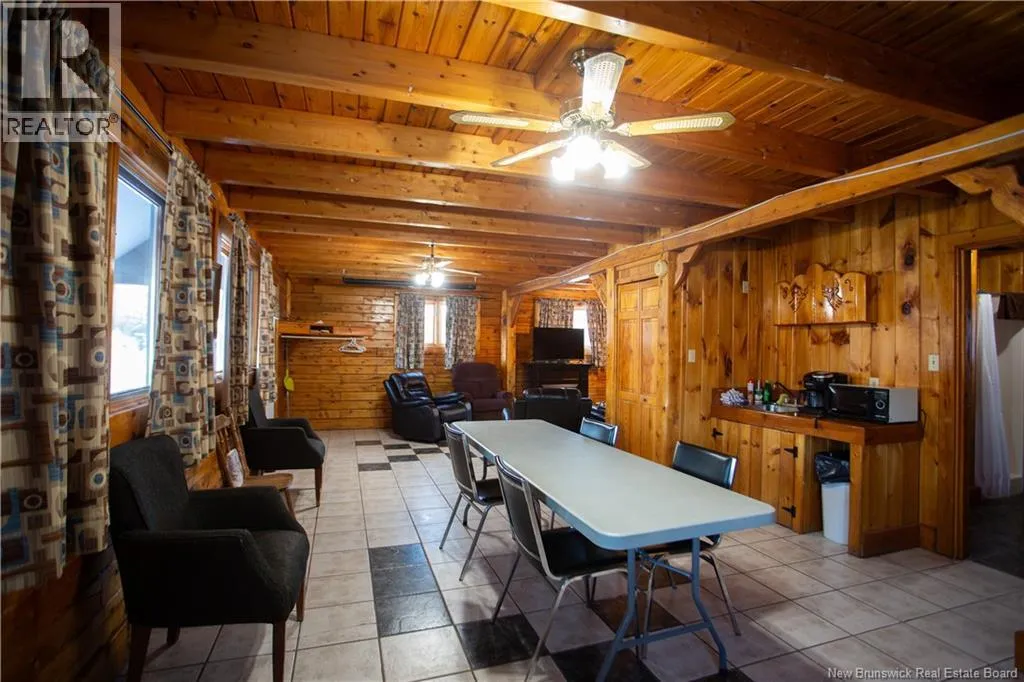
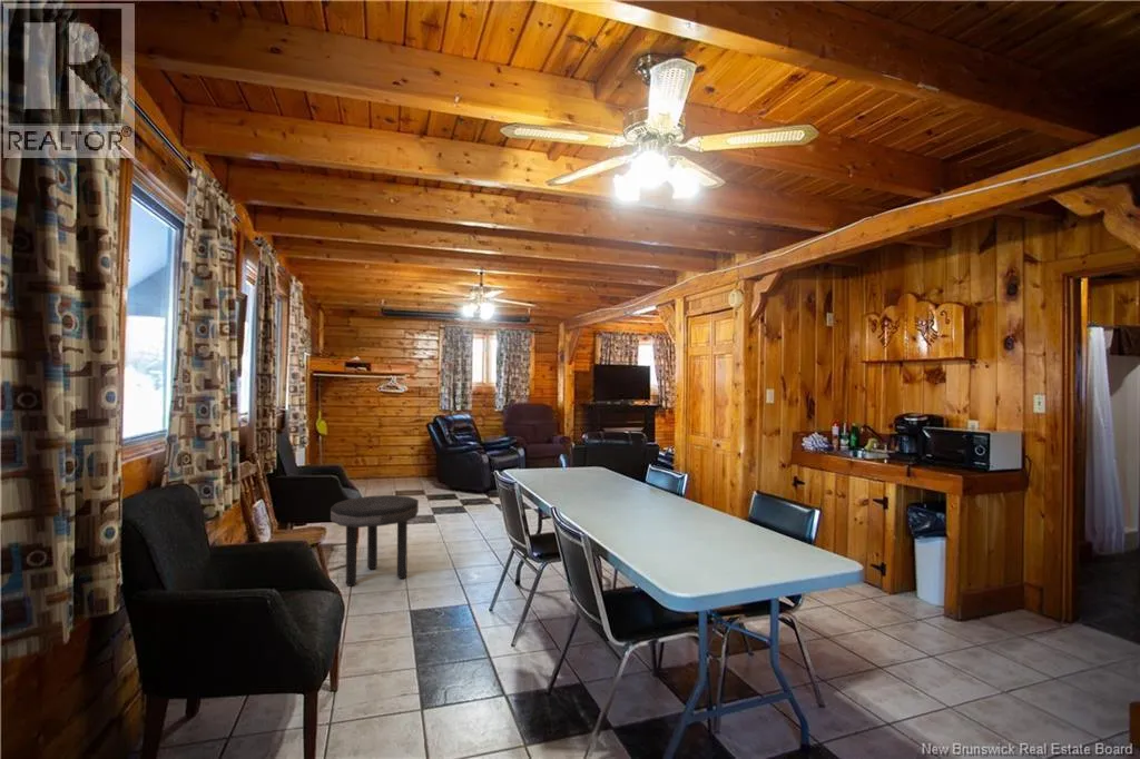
+ side table [330,494,420,588]
